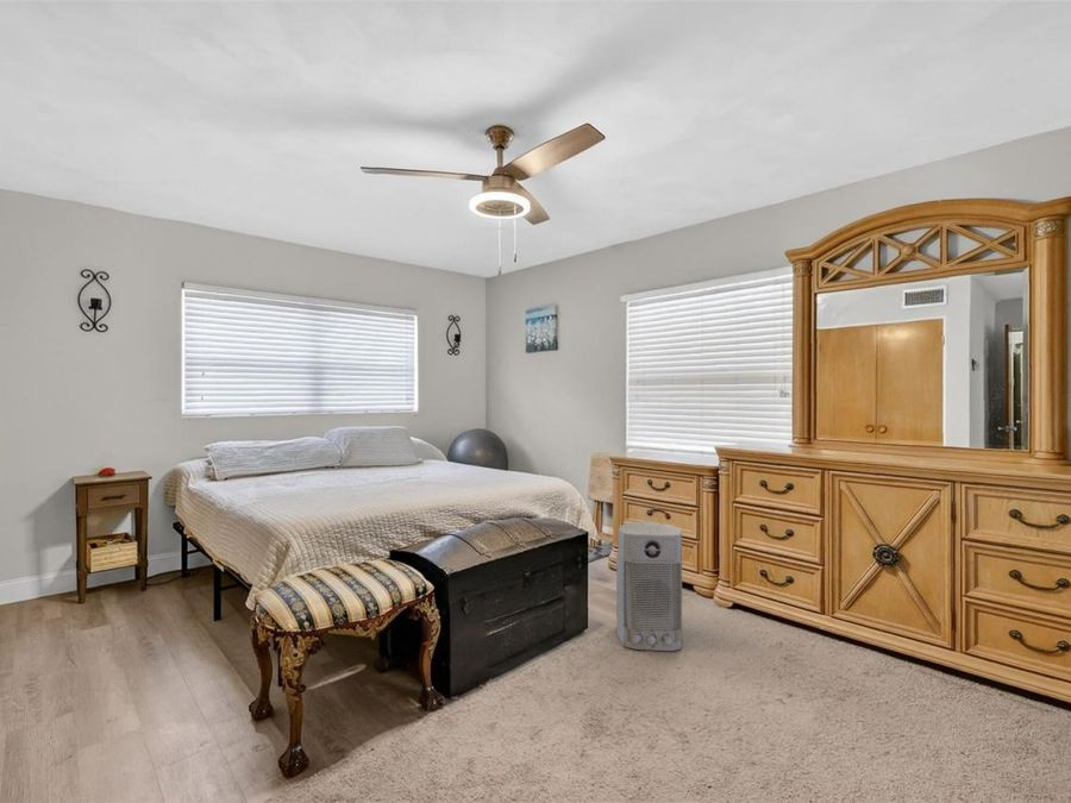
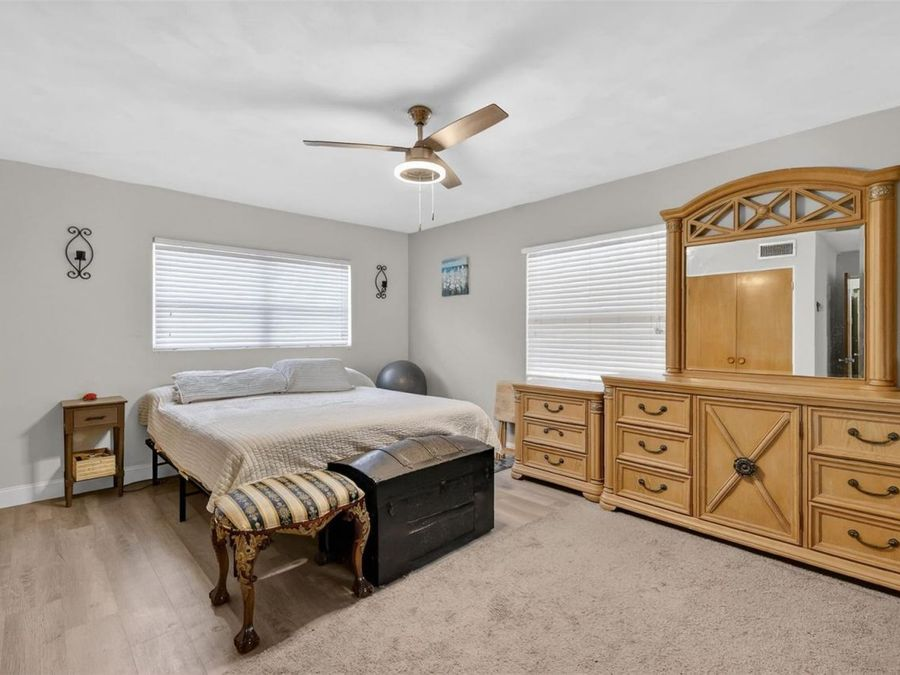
- air purifier [615,521,683,652]
